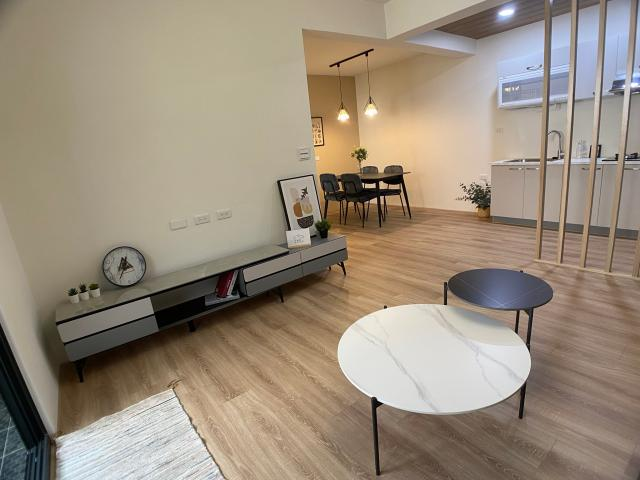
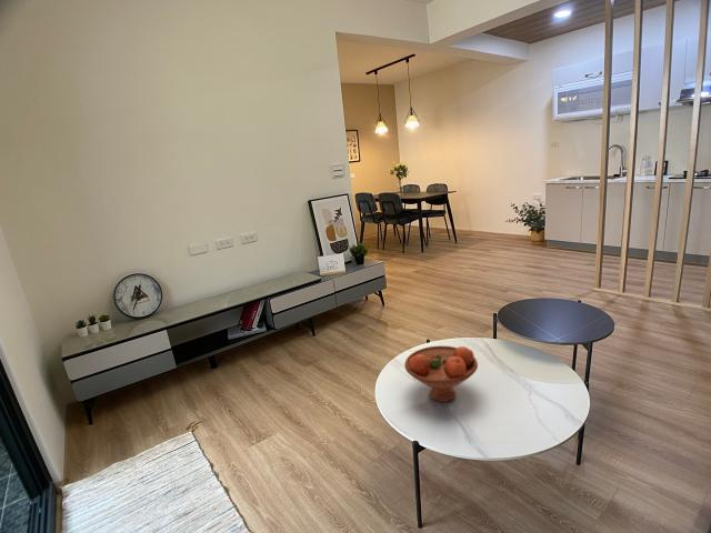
+ fruit bowl [403,345,479,403]
